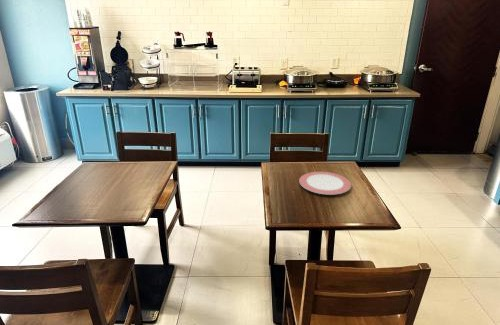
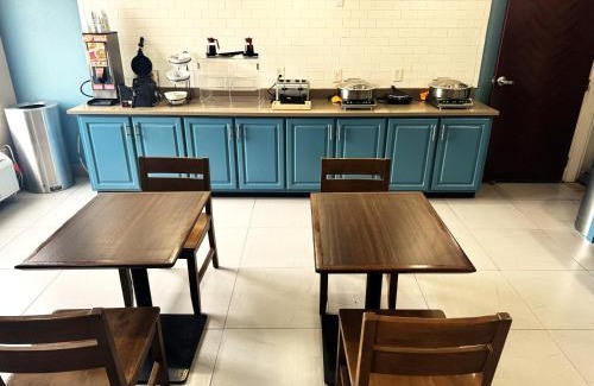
- plate [298,171,352,196]
